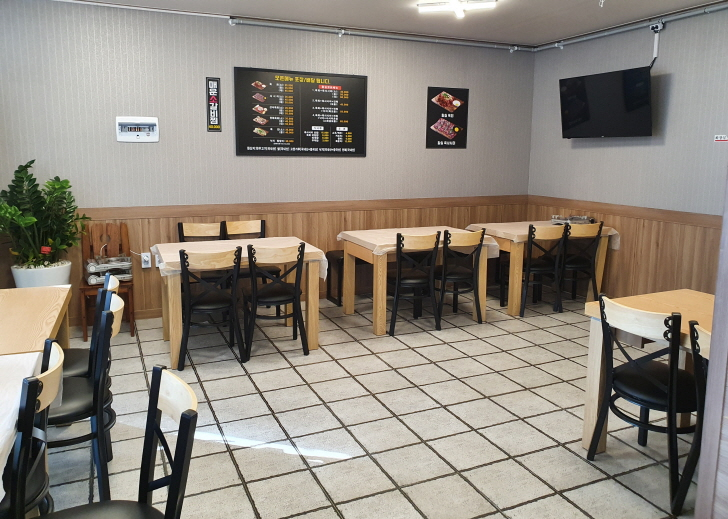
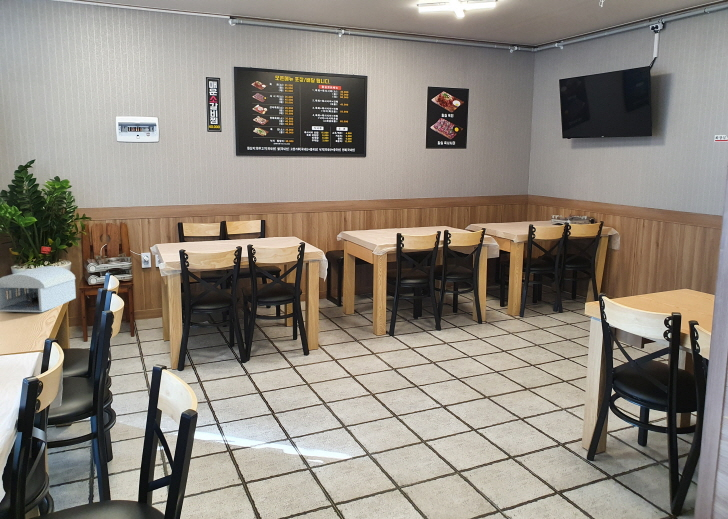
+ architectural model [0,265,77,313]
